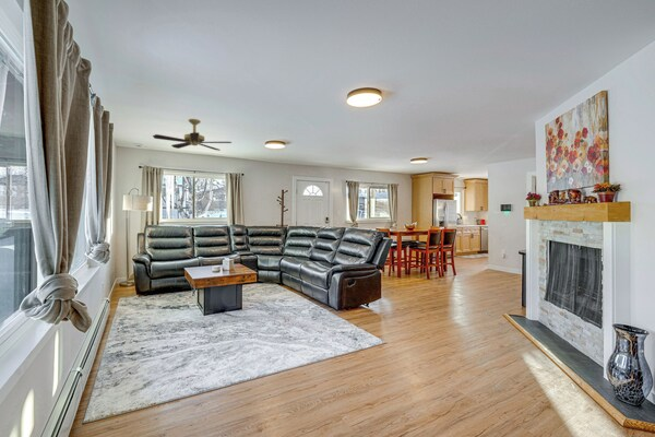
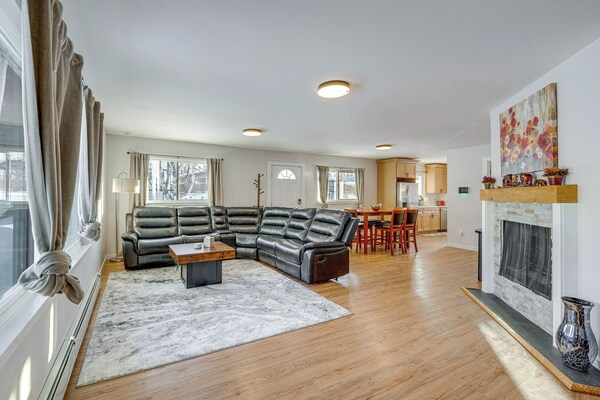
- ceiling fan [152,118,233,152]
